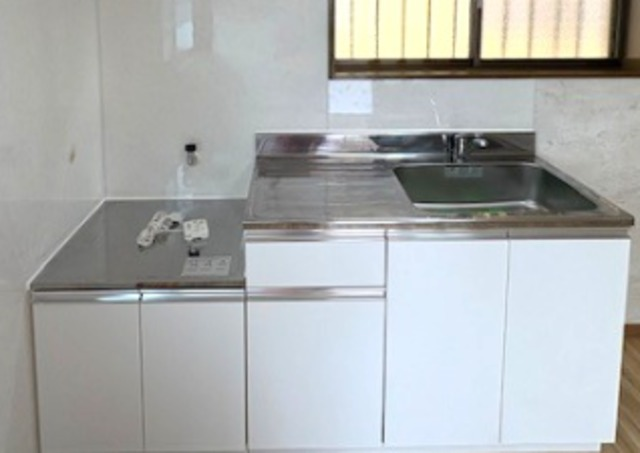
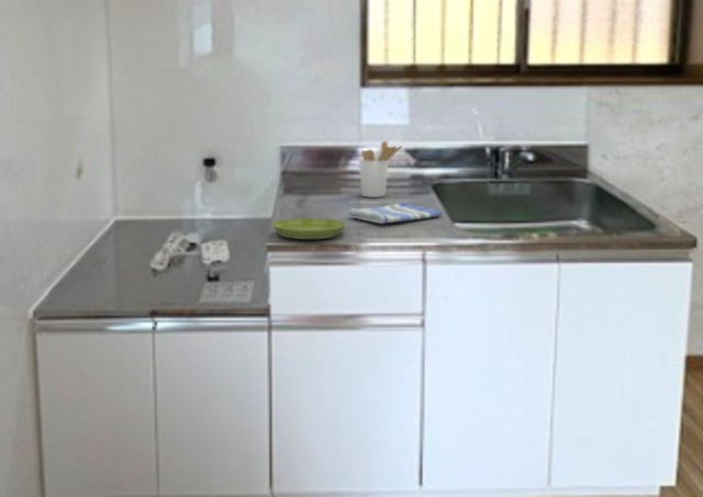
+ saucer [271,217,347,240]
+ dish towel [347,202,444,225]
+ utensil holder [358,139,403,199]
